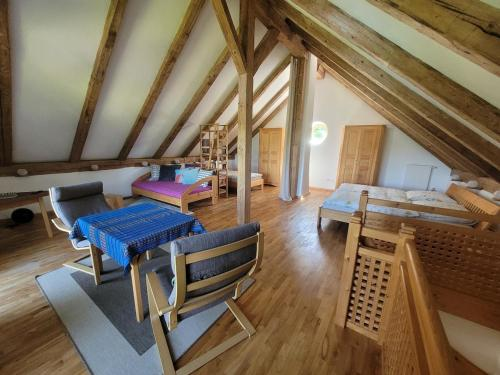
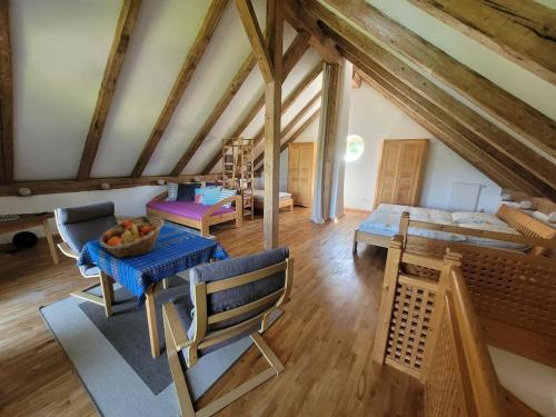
+ fruit basket [98,215,166,258]
